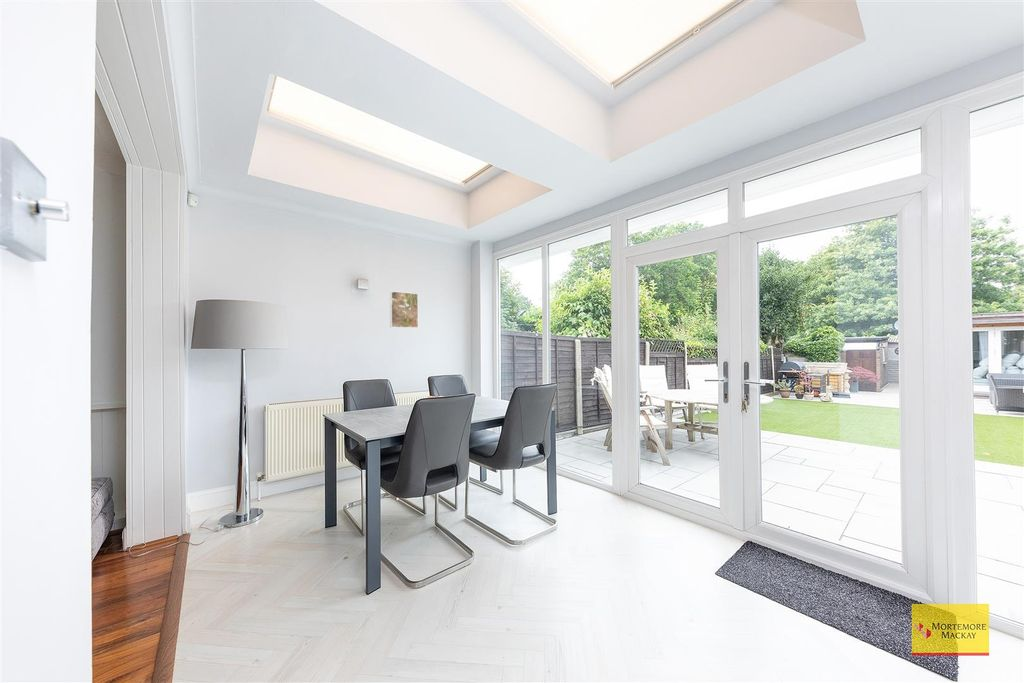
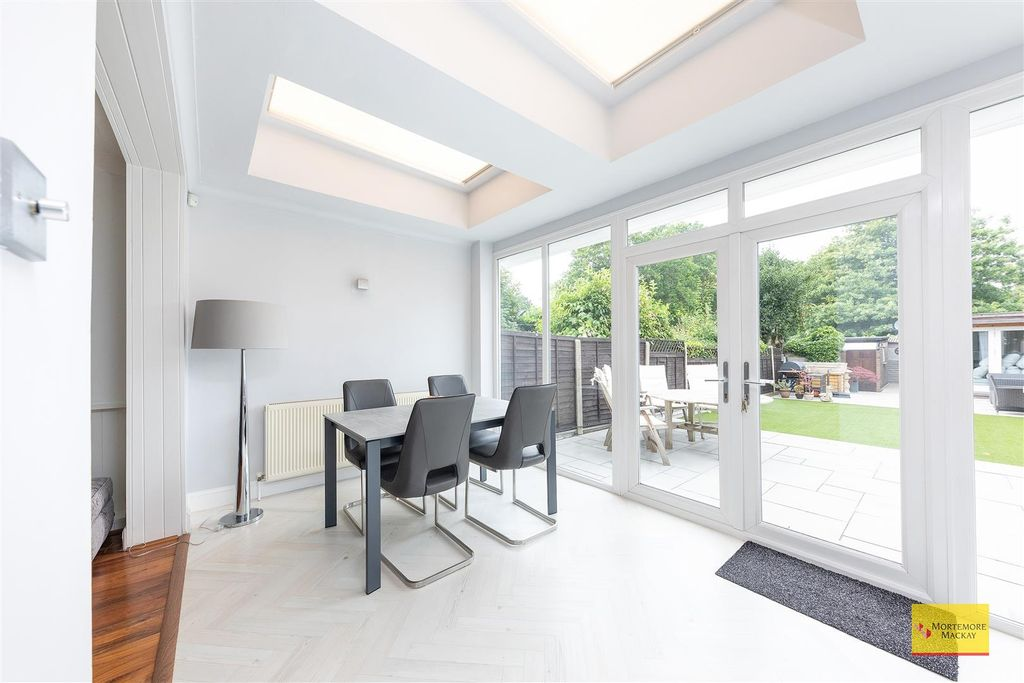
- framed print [389,290,419,329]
